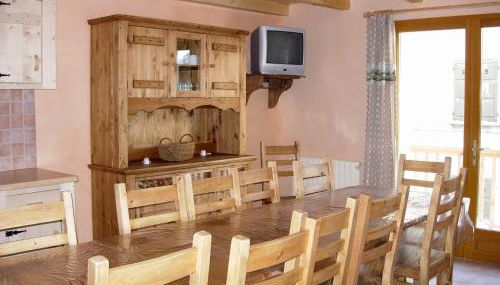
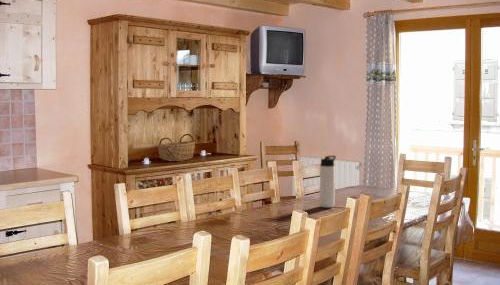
+ thermos bottle [319,155,337,209]
